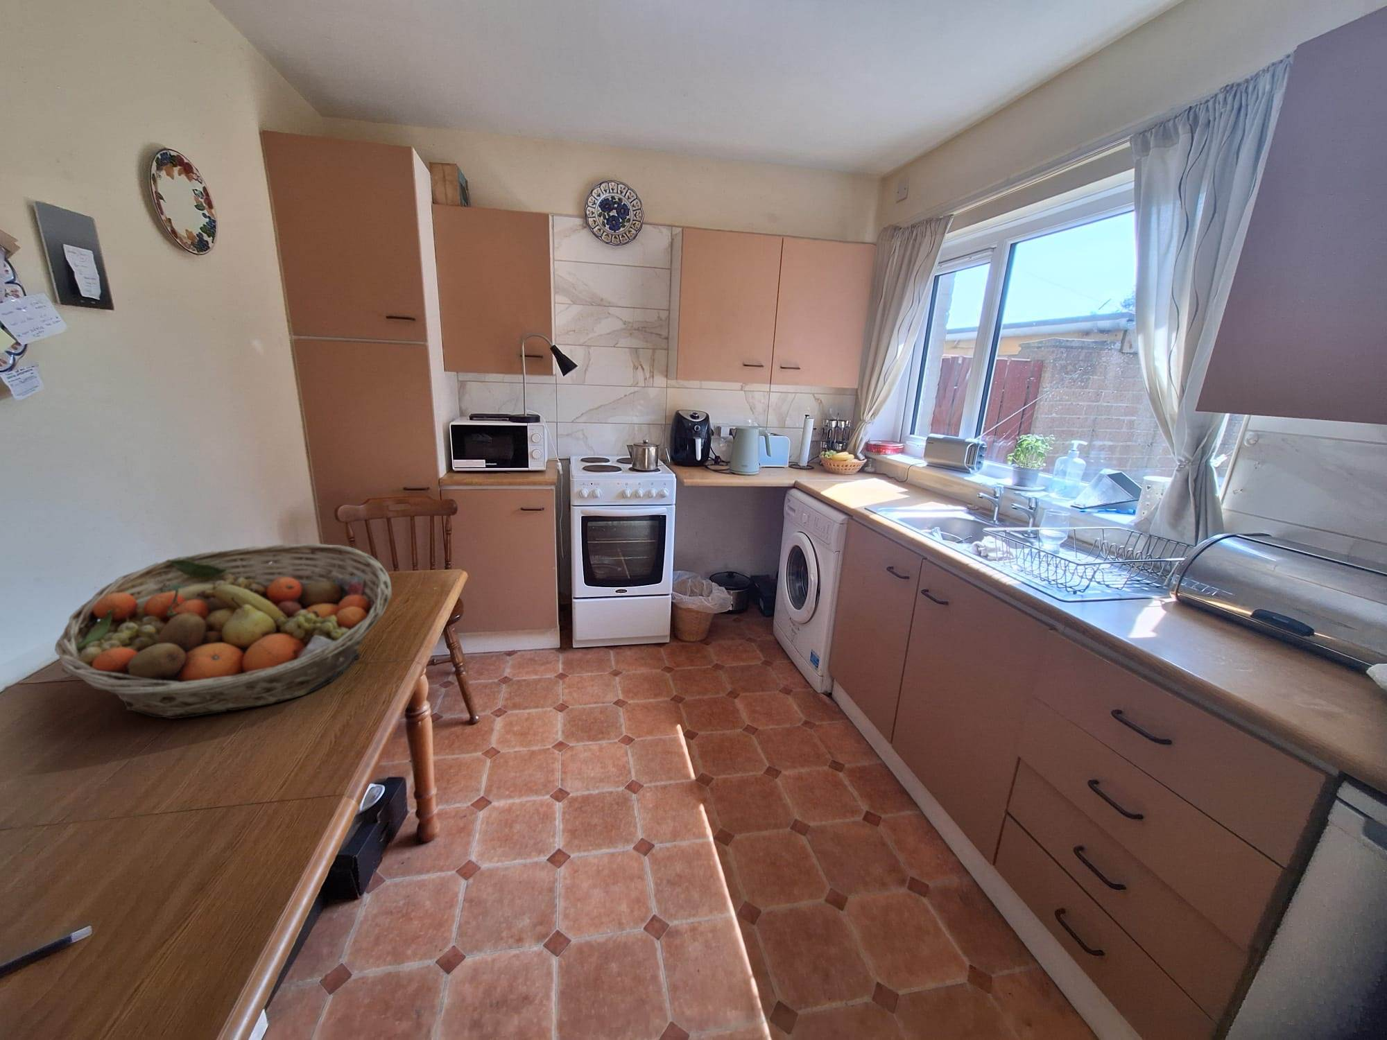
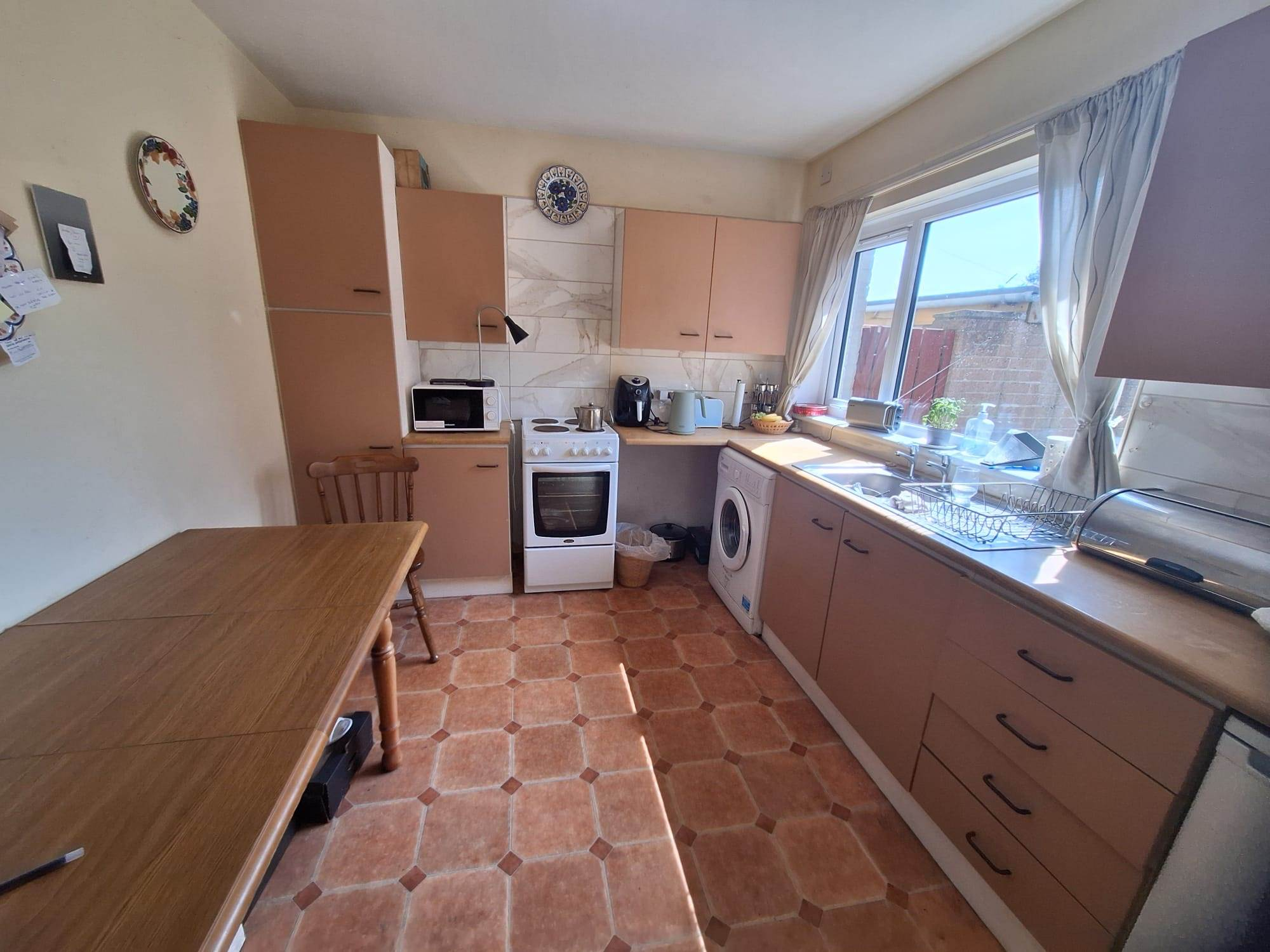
- fruit basket [55,543,392,720]
